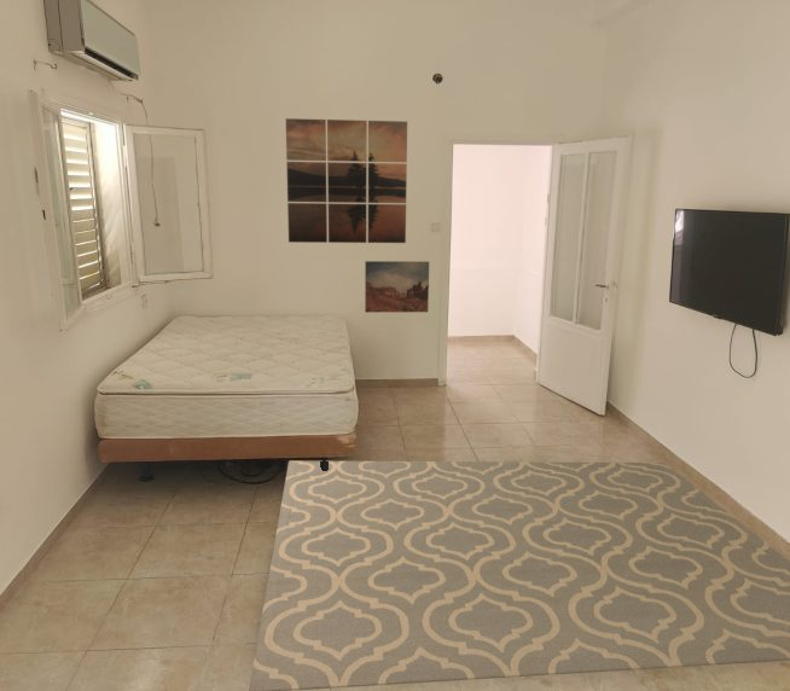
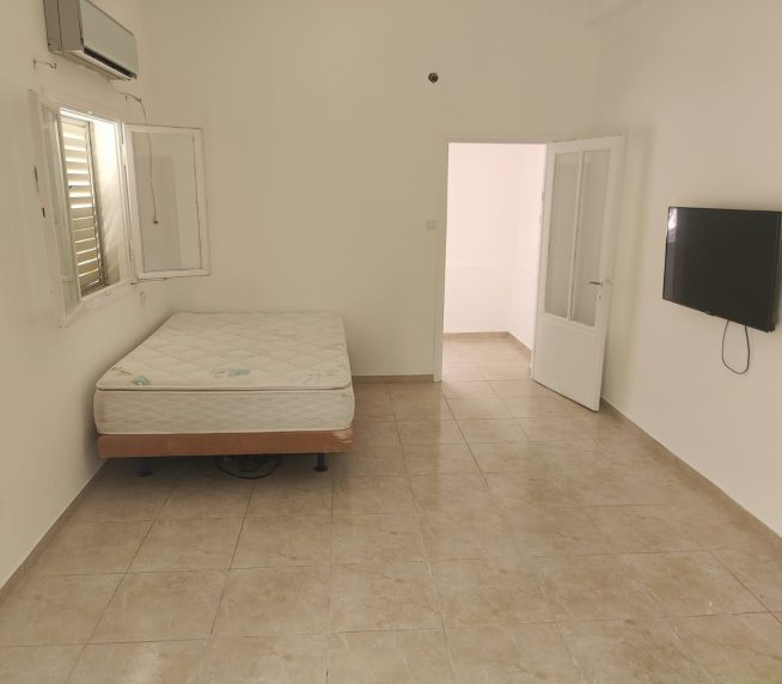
- wall art [364,260,430,314]
- wall art [285,117,408,244]
- rug [248,459,790,691]
